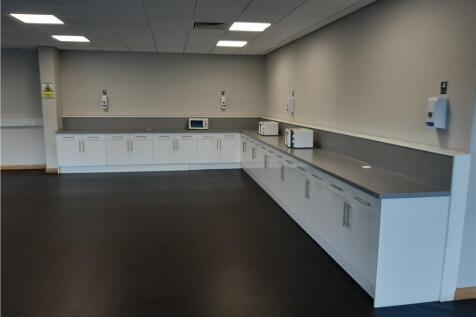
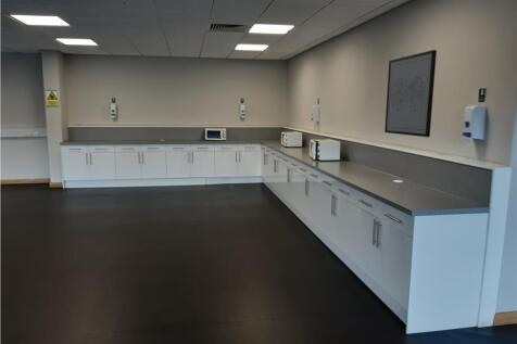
+ wall art [383,49,438,138]
